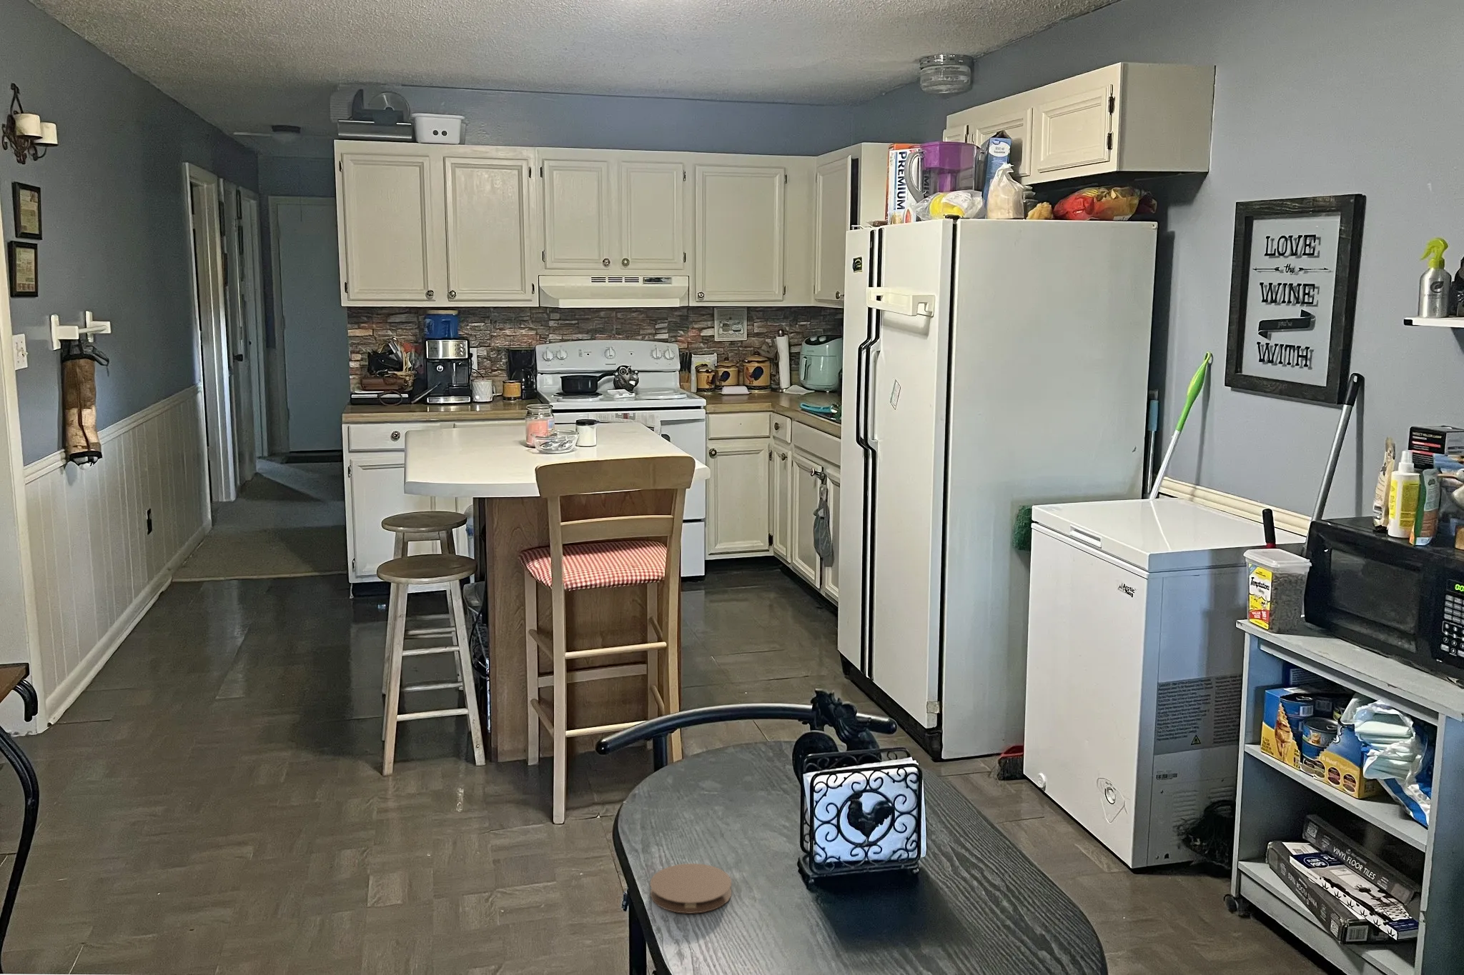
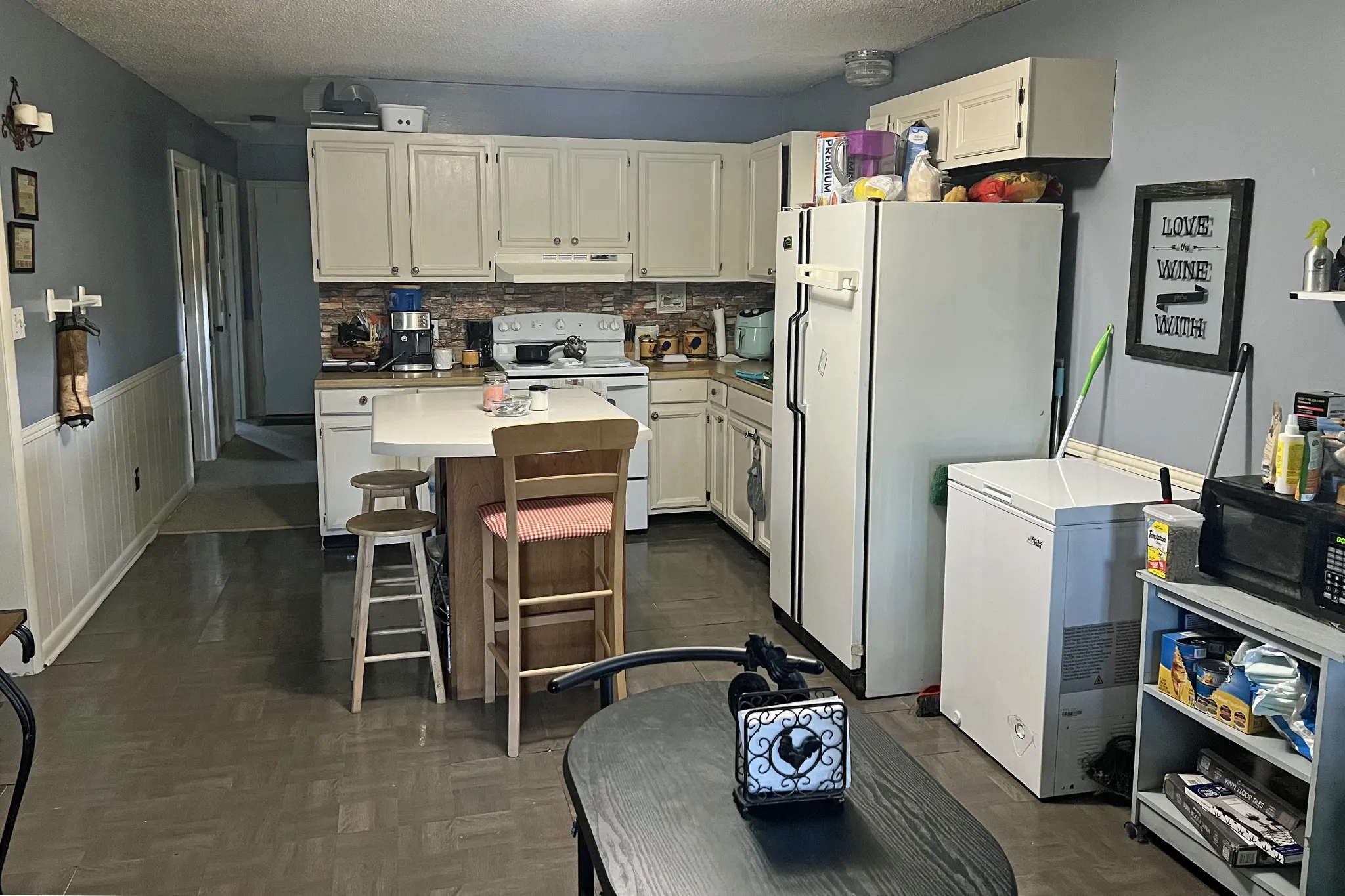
- coaster [649,863,731,914]
